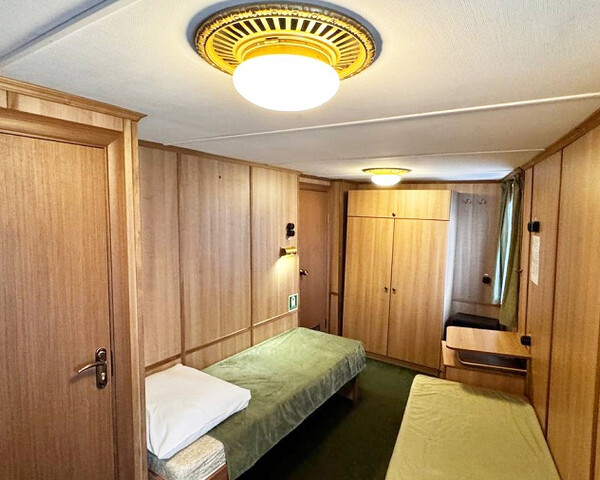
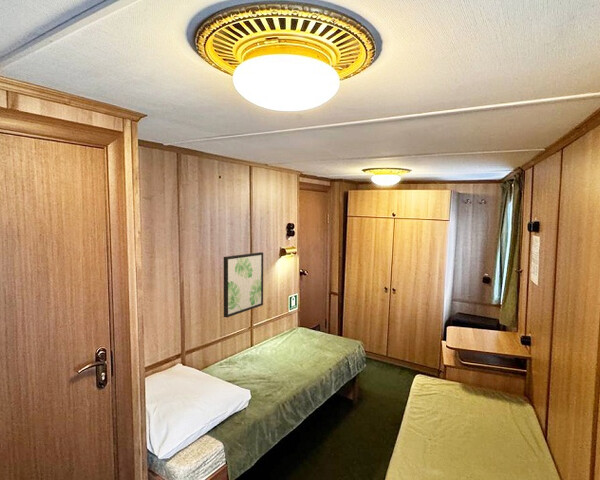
+ wall art [223,251,264,318]
